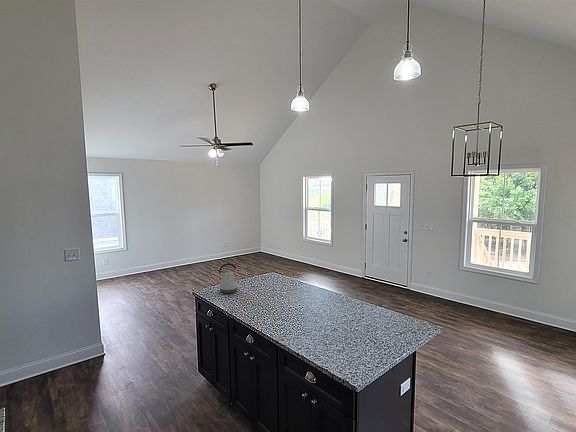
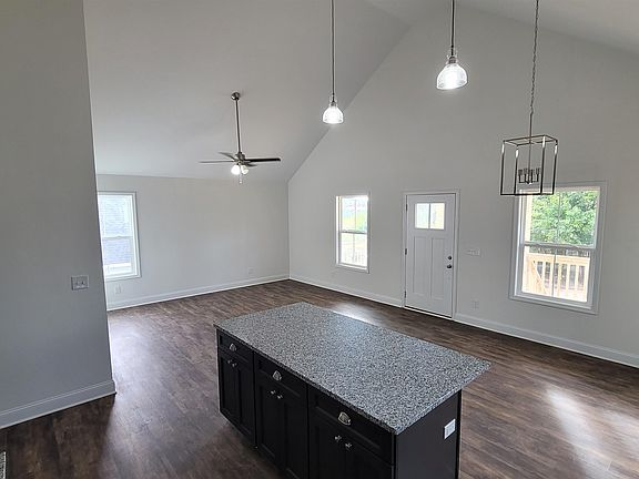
- kettle [217,262,241,294]
